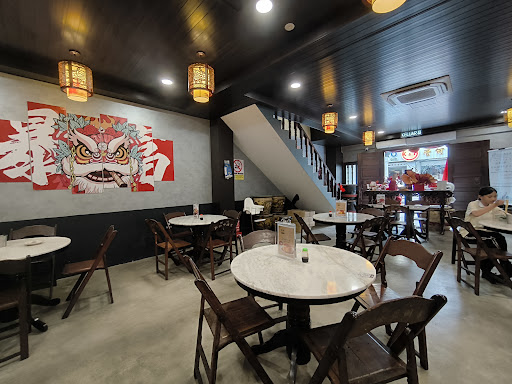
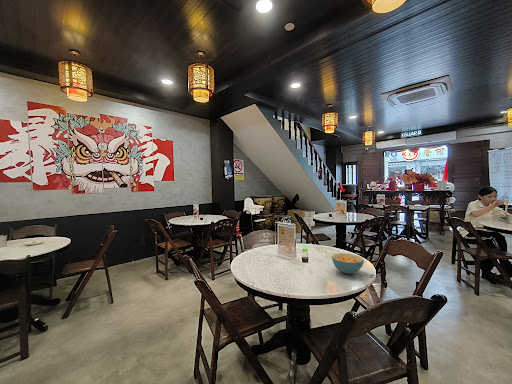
+ cereal bowl [331,253,365,275]
